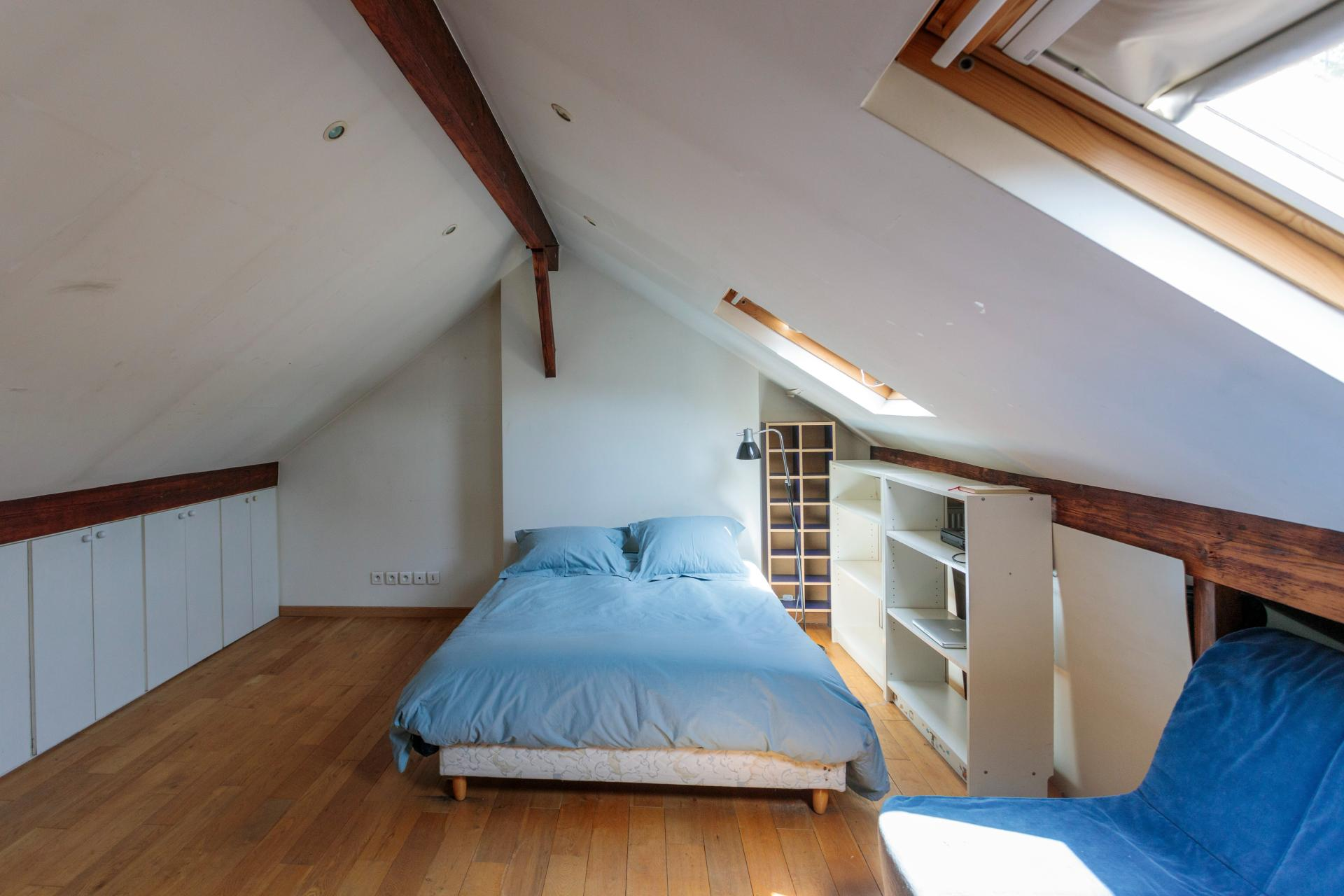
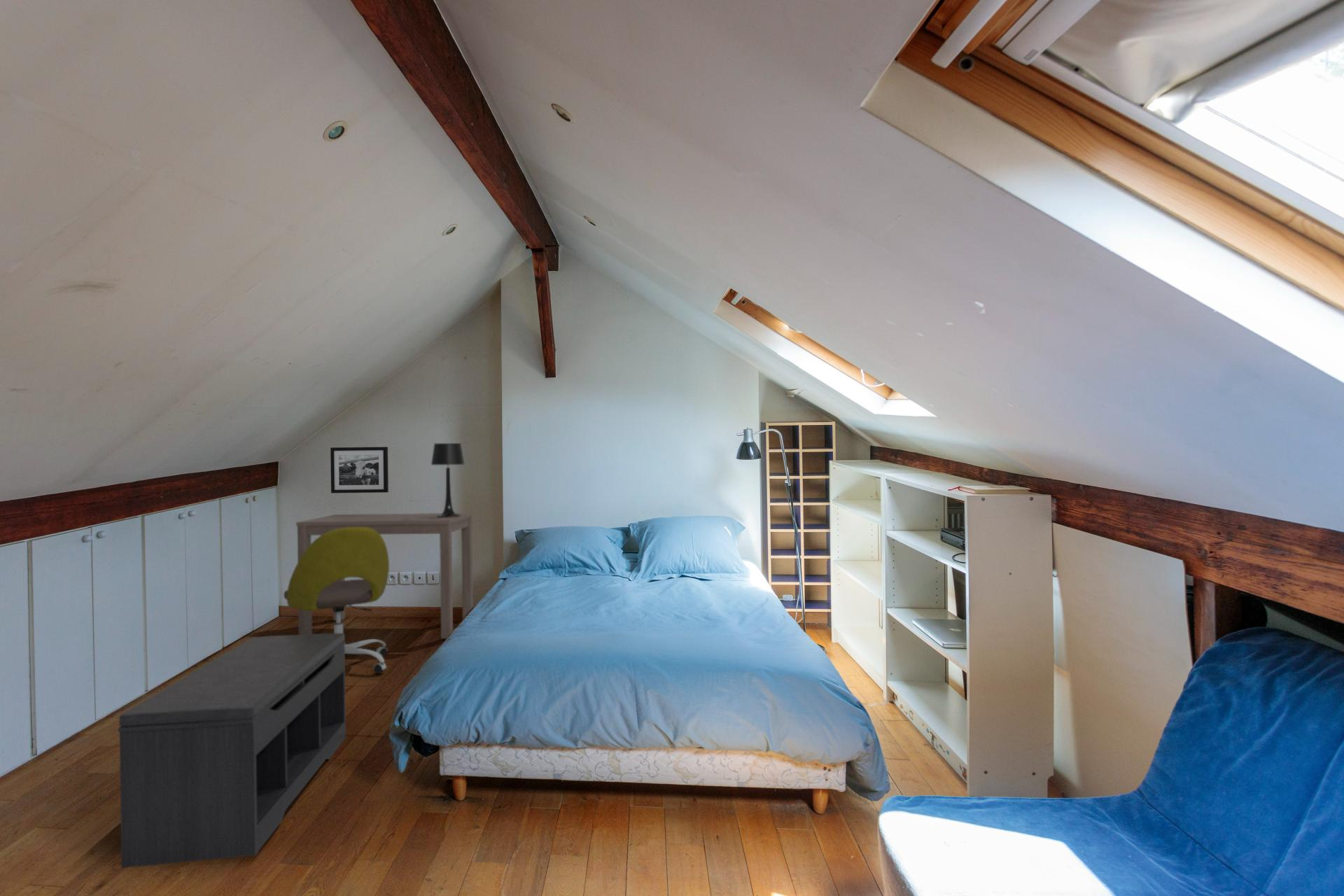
+ picture frame [330,446,389,493]
+ bench [118,633,346,869]
+ office chair [283,527,390,674]
+ table lamp [430,442,465,517]
+ desk [295,512,474,639]
